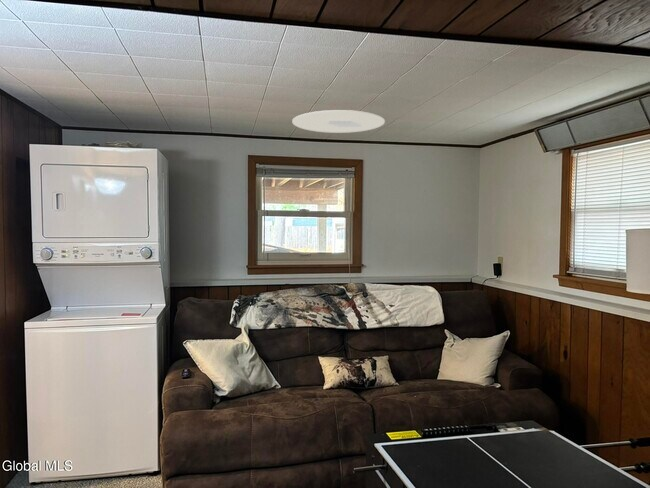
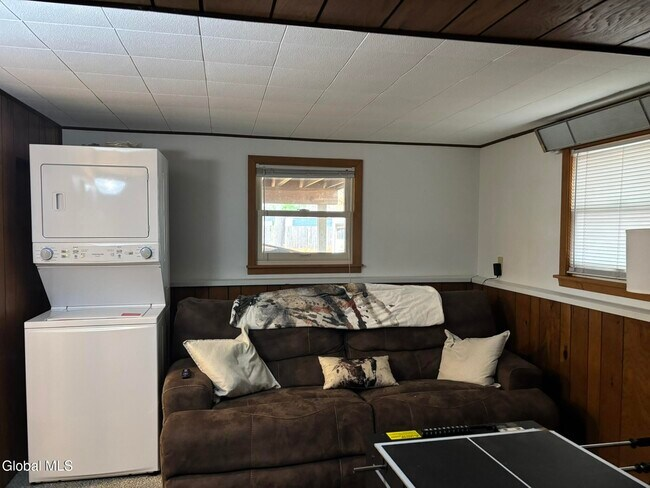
- ceiling light [291,109,386,134]
